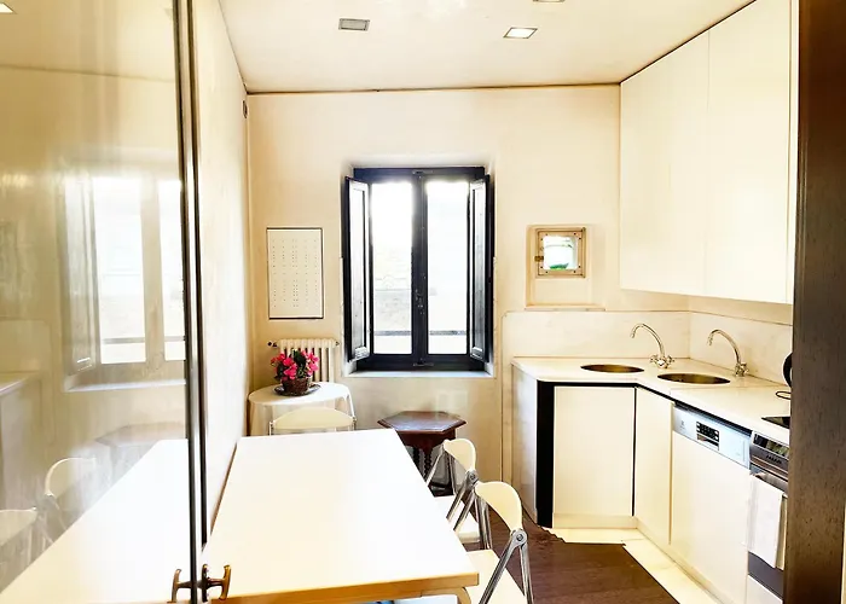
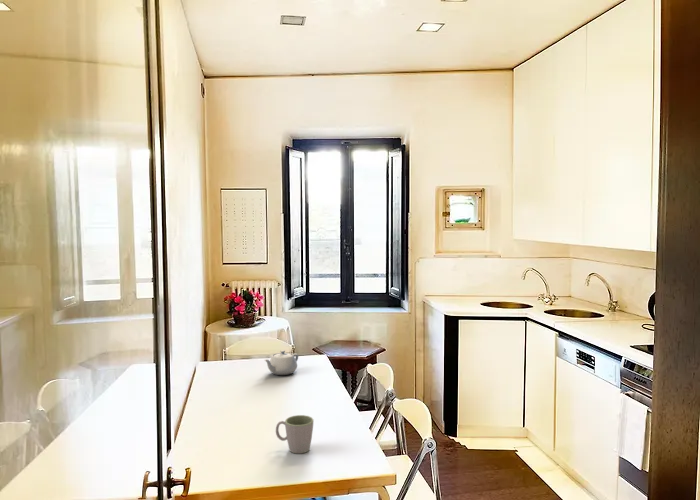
+ teapot [264,349,299,376]
+ mug [275,414,315,455]
